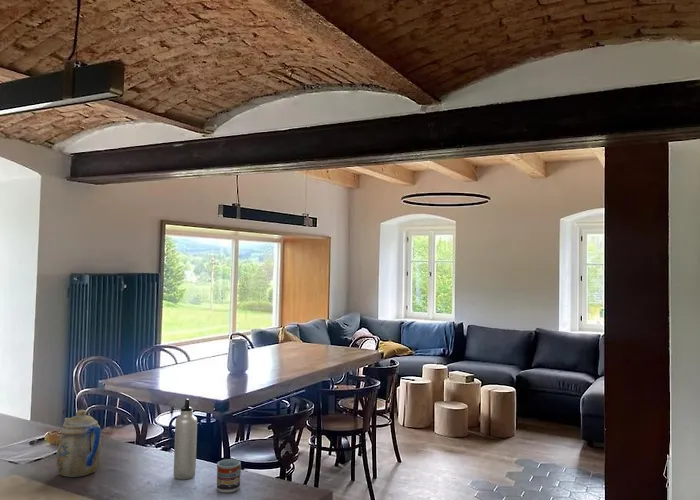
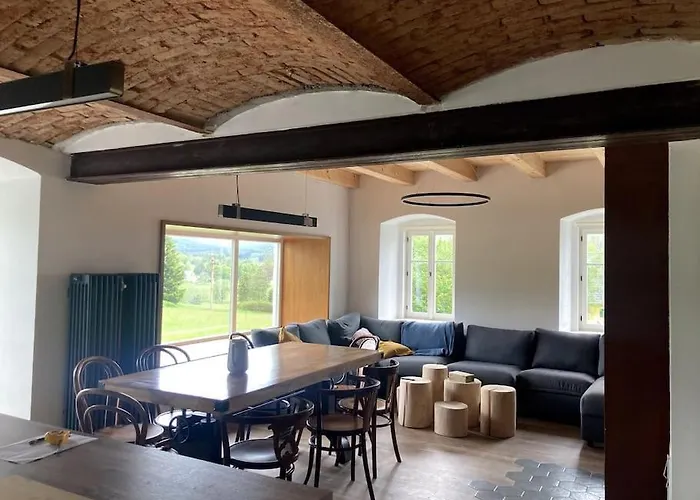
- teapot [56,409,102,478]
- water bottle [173,398,198,480]
- cup [216,458,242,494]
